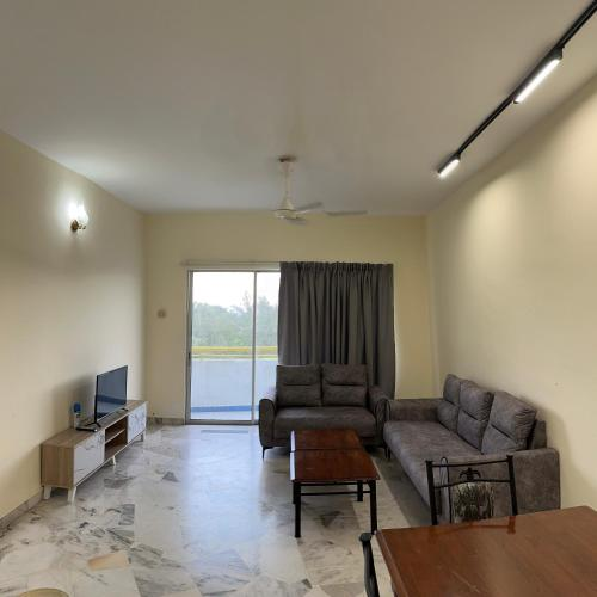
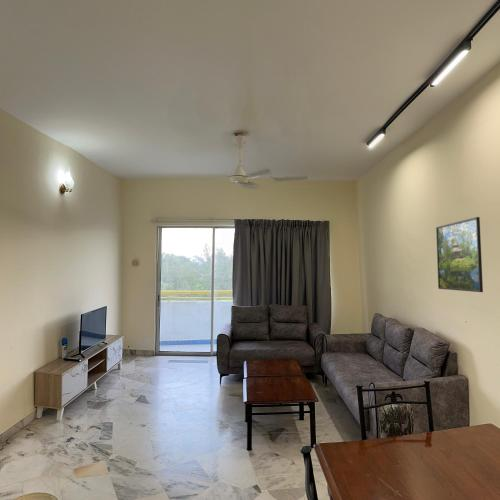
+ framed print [435,216,484,293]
